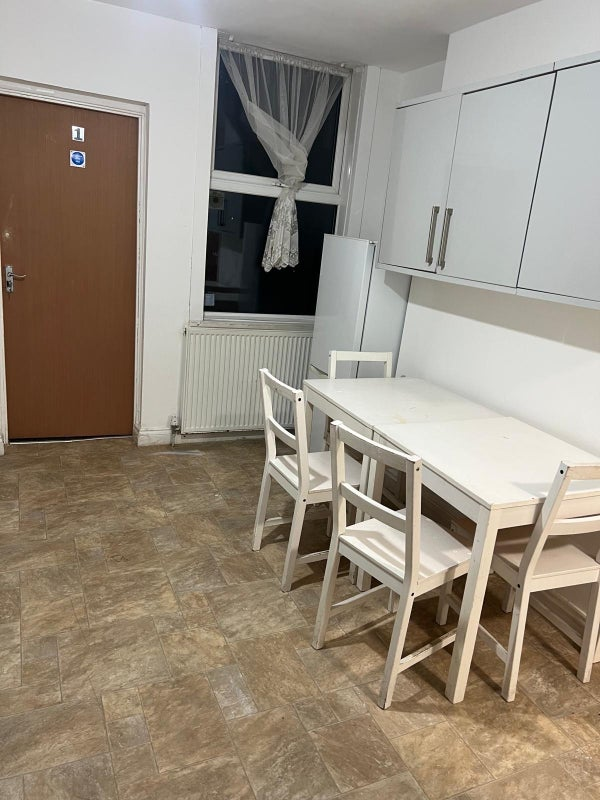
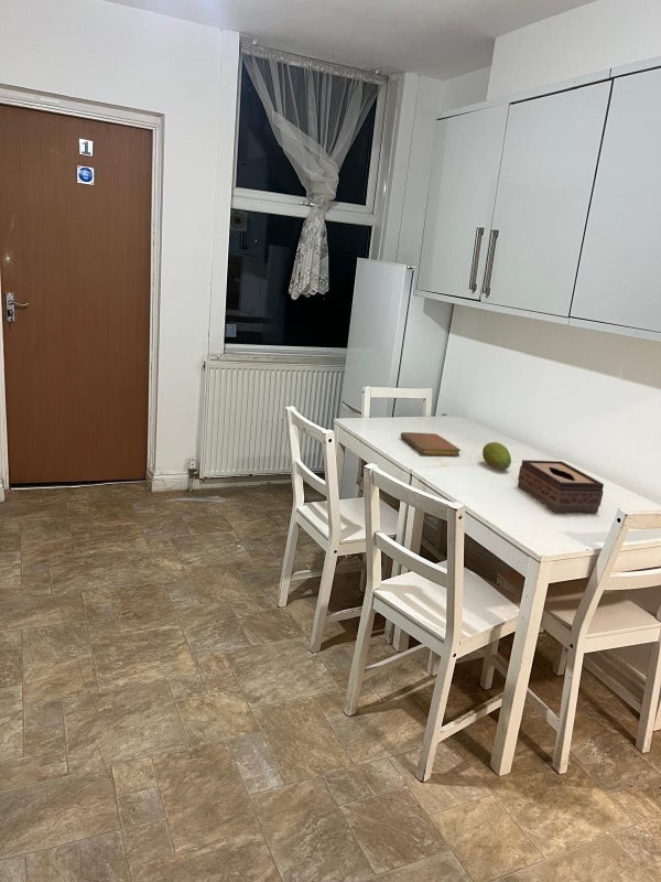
+ tissue box [517,459,605,514]
+ notebook [400,431,462,456]
+ fruit [481,441,512,471]
